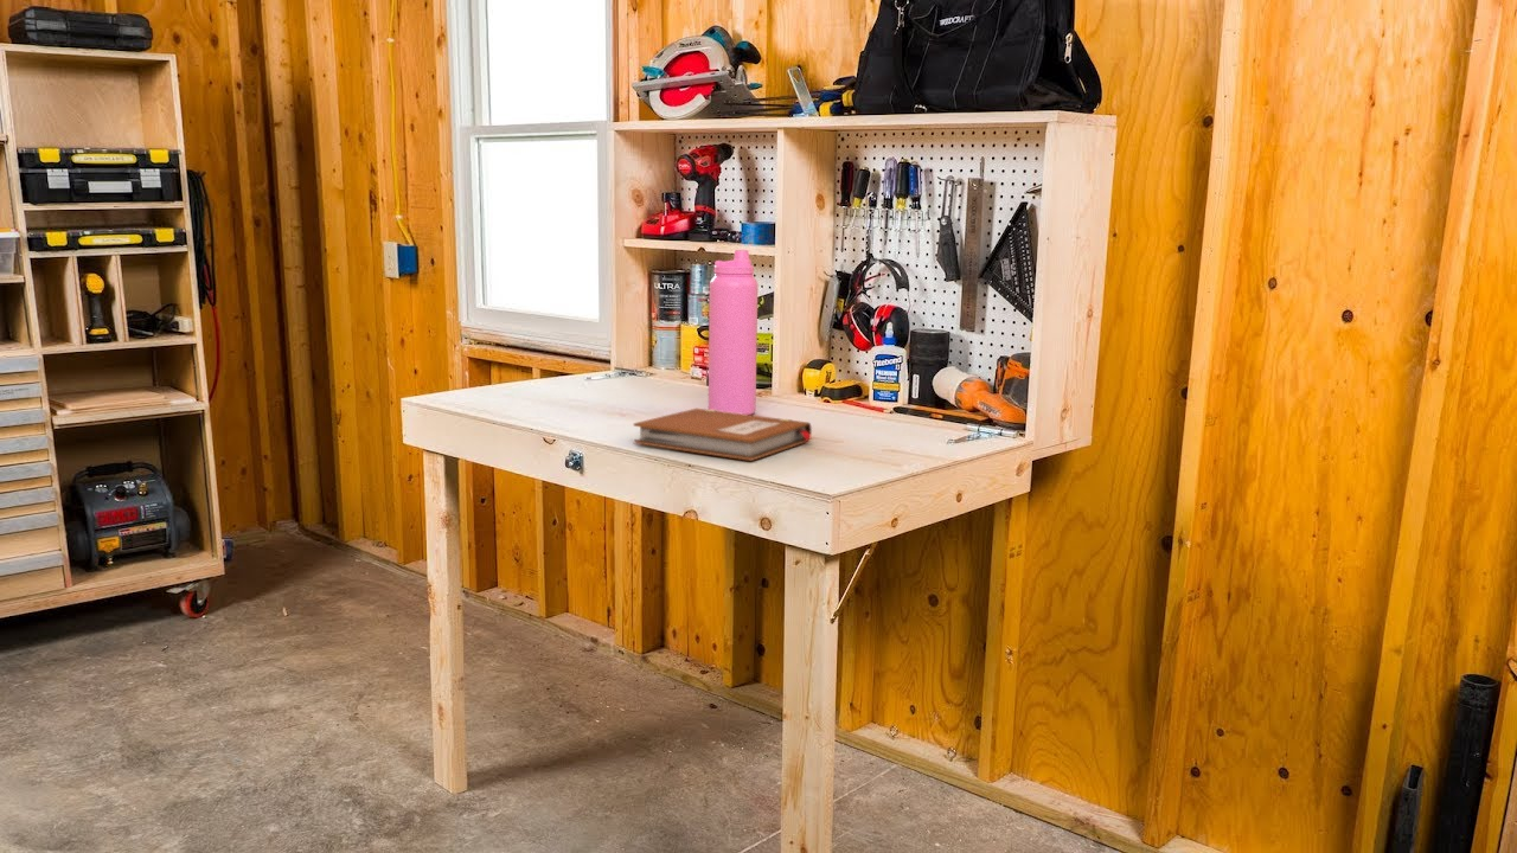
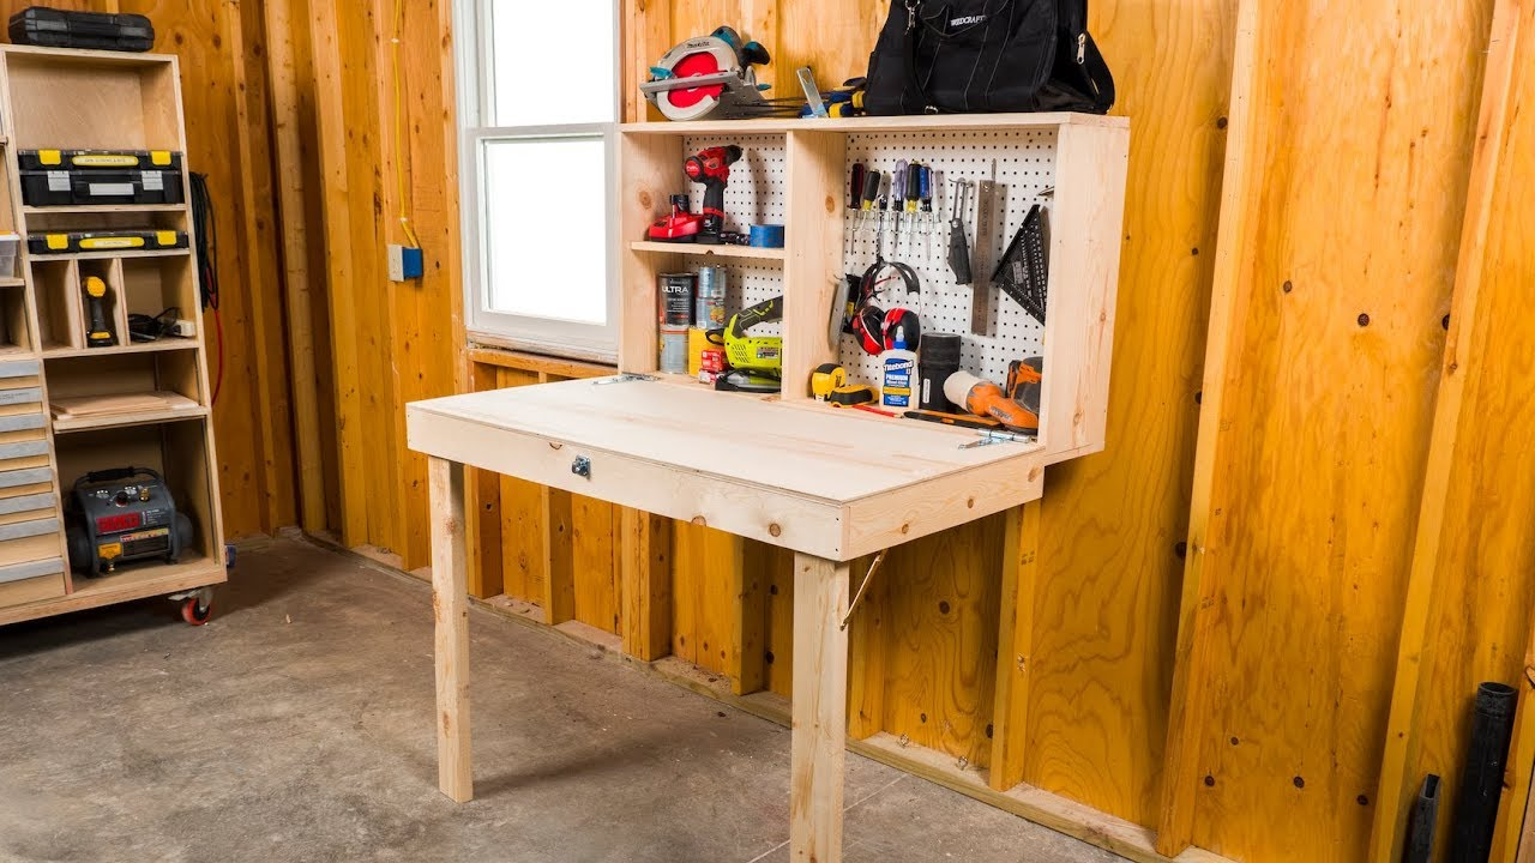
- water bottle [708,249,758,415]
- notebook [633,408,813,462]
